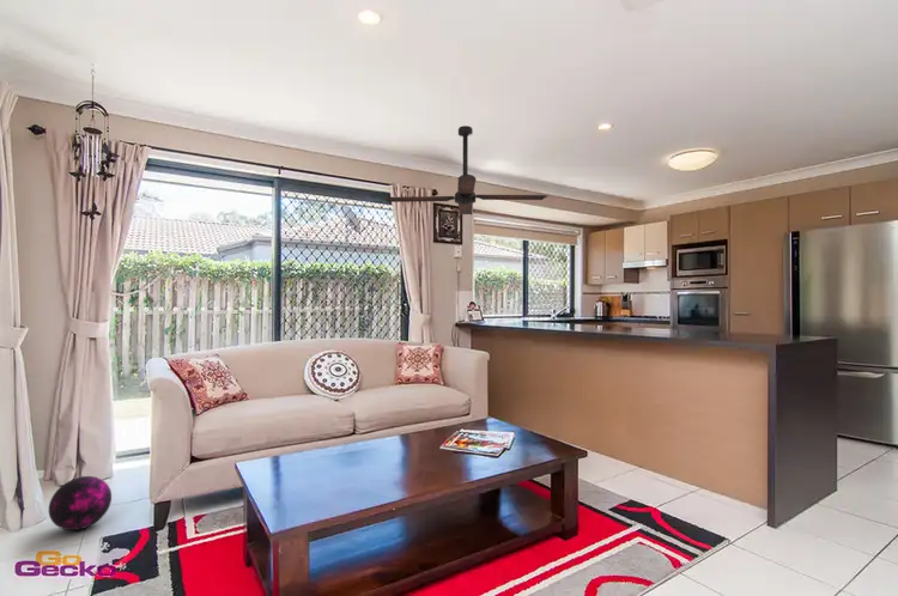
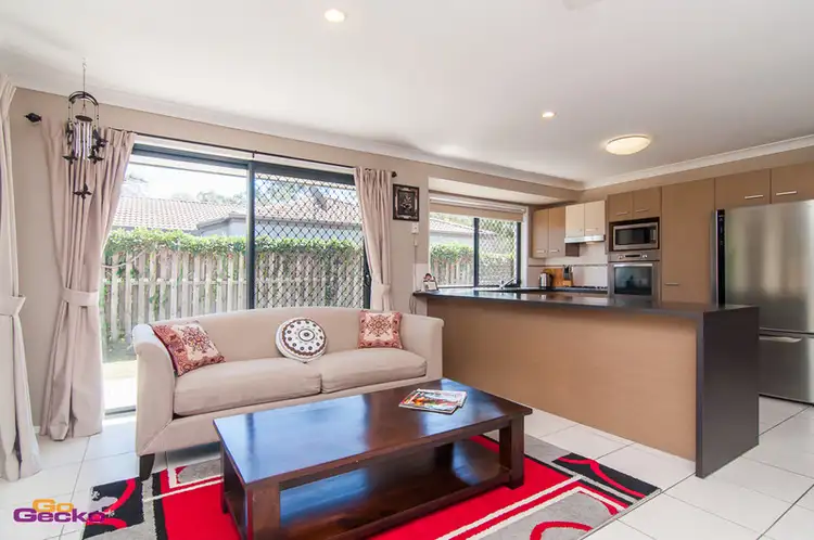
- ball [48,475,113,531]
- ceiling fan [382,124,550,215]
